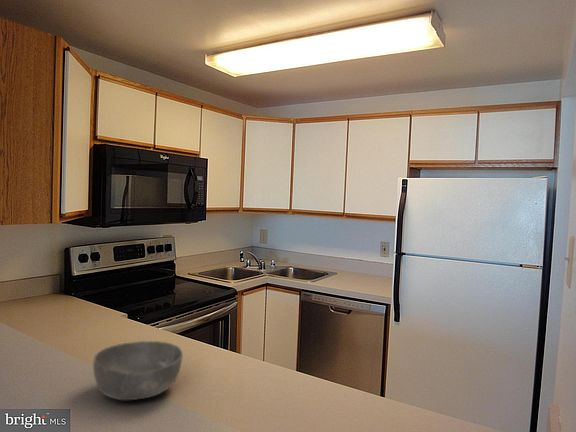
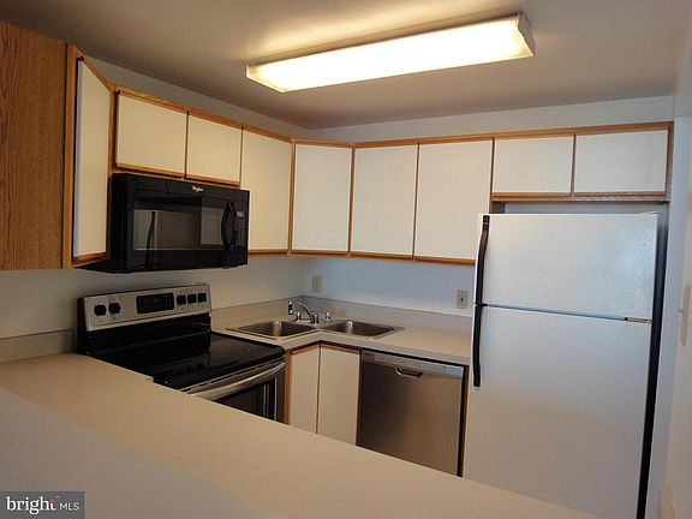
- bowl [92,340,184,401]
